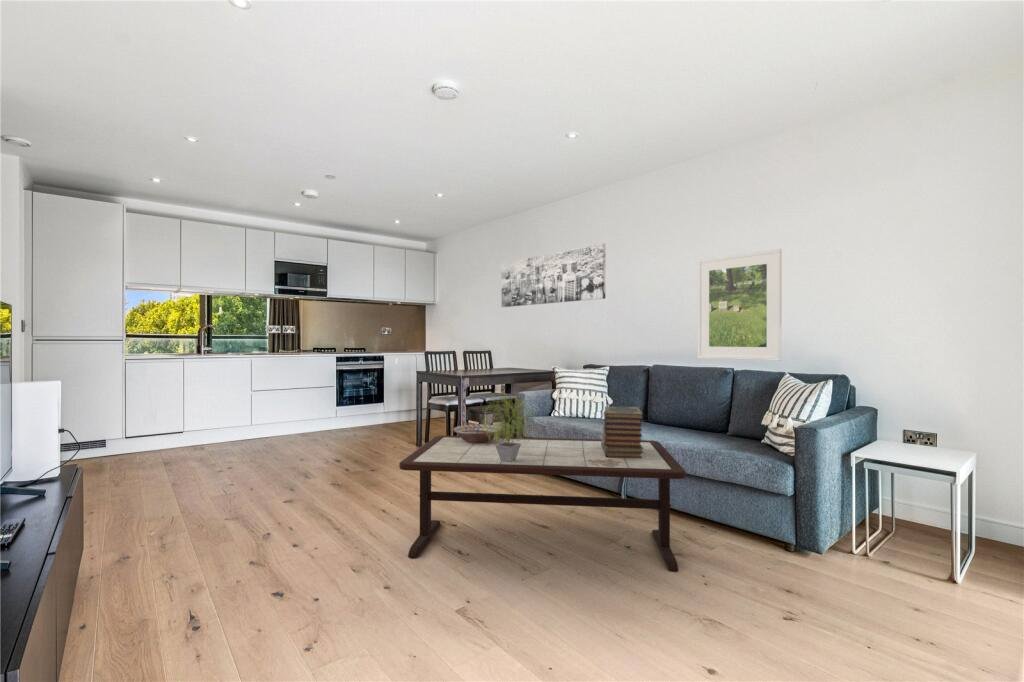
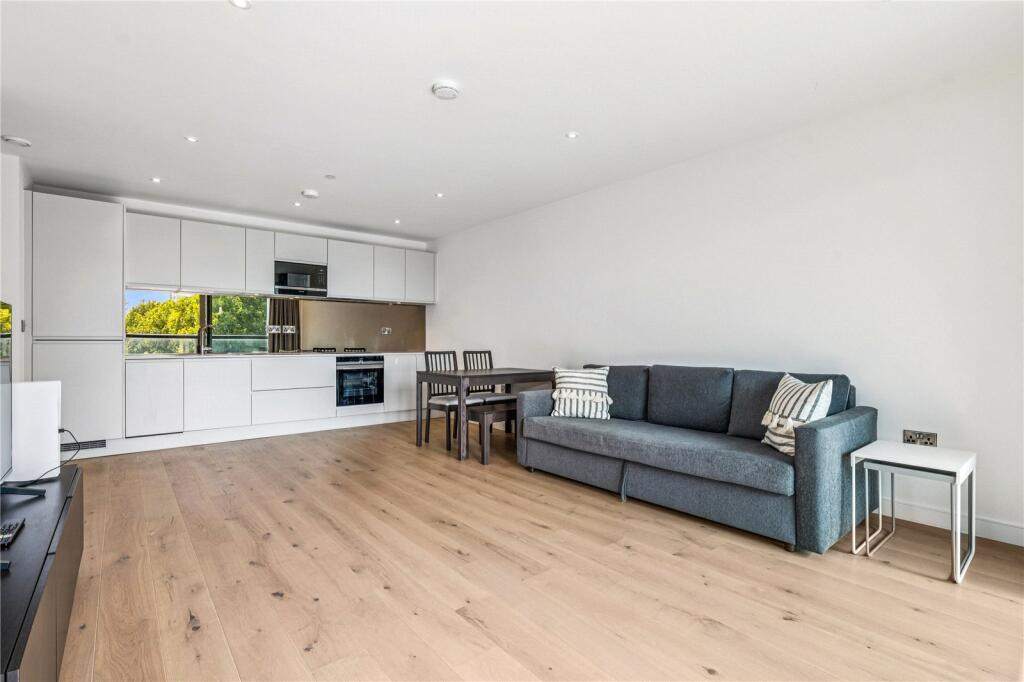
- coffee table [398,435,687,572]
- book stack [601,405,644,458]
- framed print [697,248,783,362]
- decorative bowl [452,423,500,443]
- wall art [500,242,607,308]
- potted plant [477,387,537,462]
